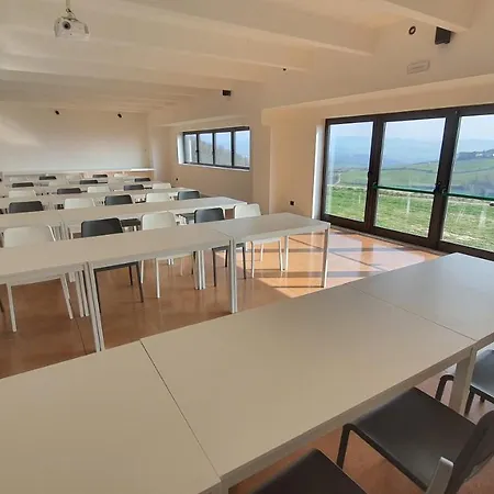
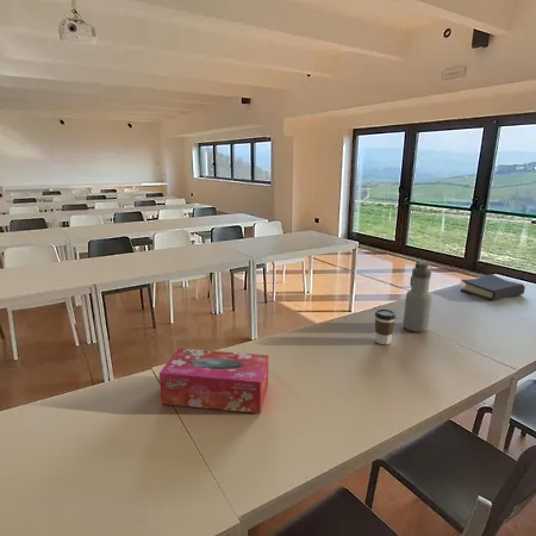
+ hardback book [460,273,526,303]
+ tissue box [158,348,269,415]
+ water bottle [401,260,432,334]
+ coffee cup [374,307,397,345]
